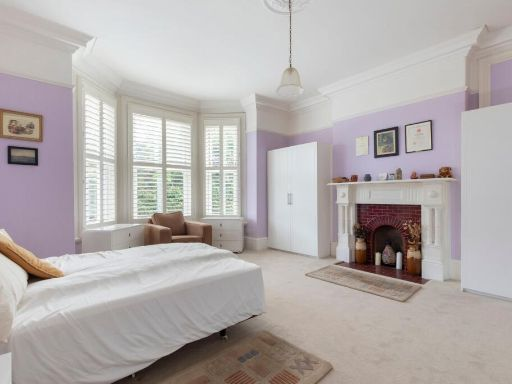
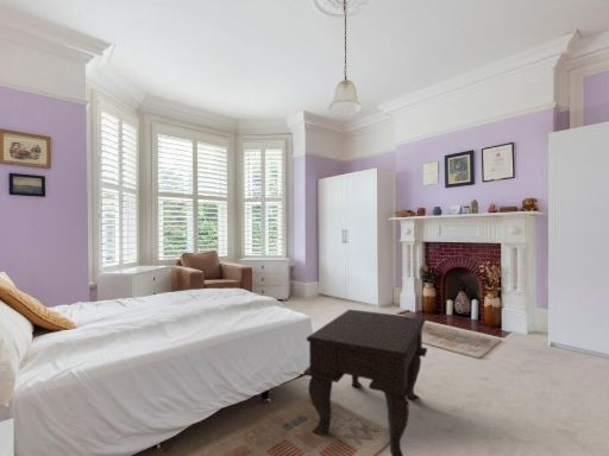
+ side table [302,309,428,456]
